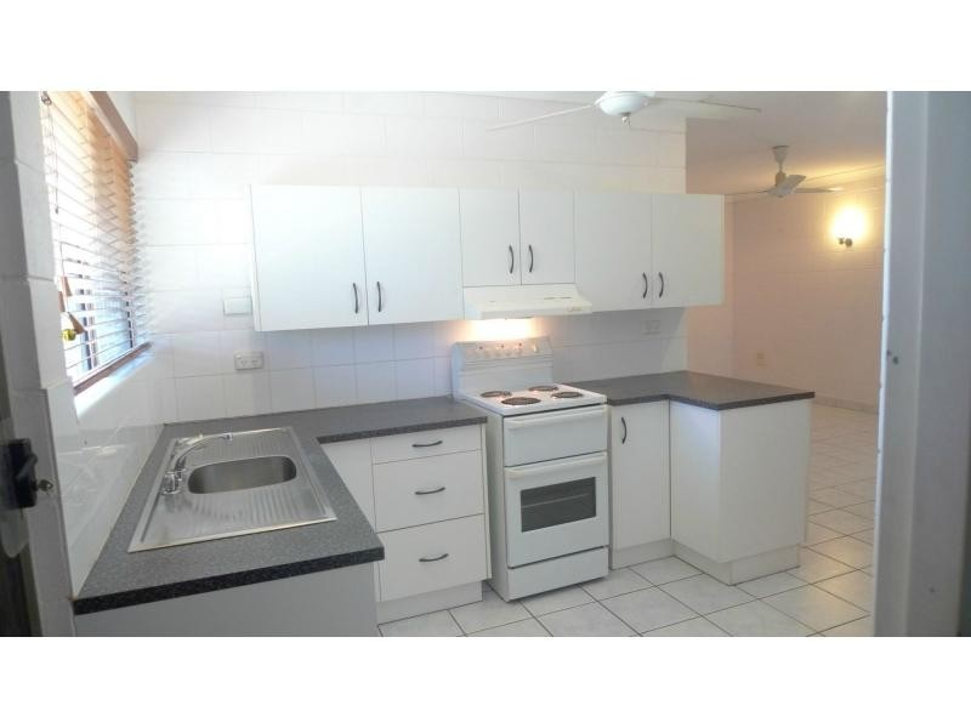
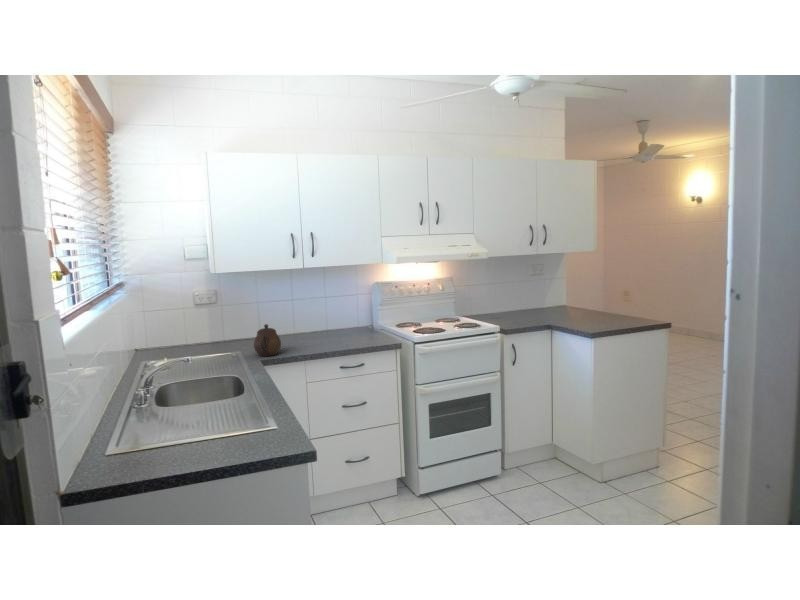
+ teapot [253,323,282,357]
